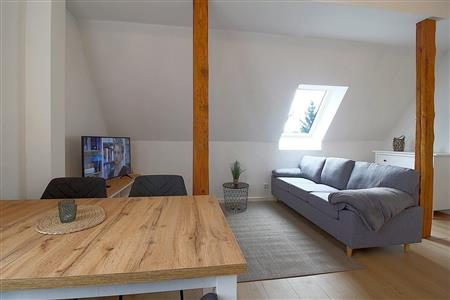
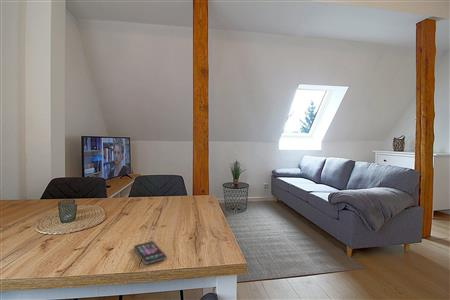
+ smartphone [133,241,168,265]
